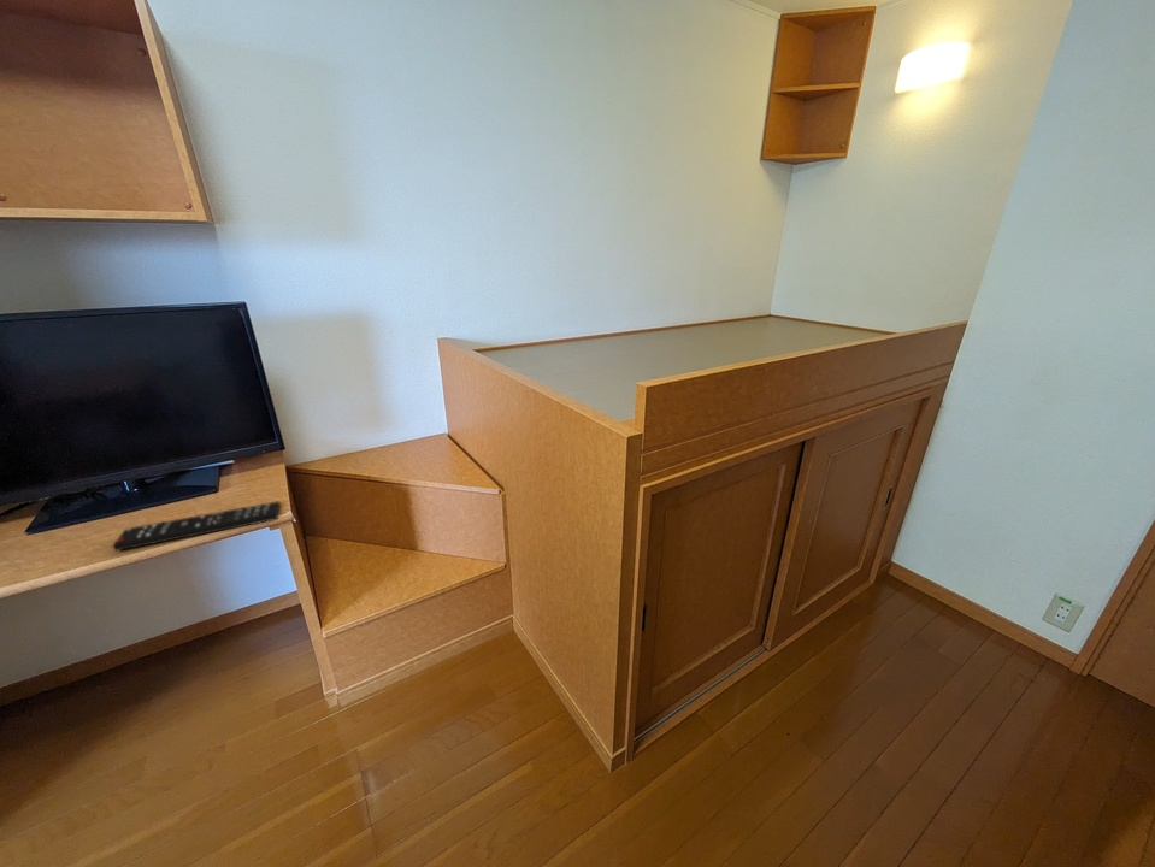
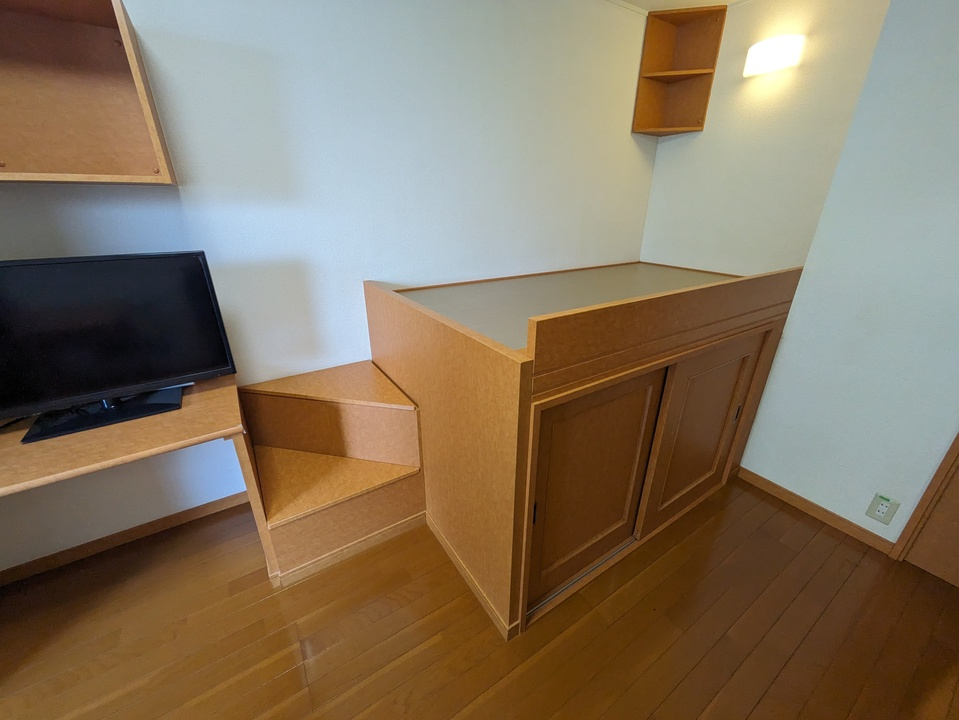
- remote control [111,500,282,553]
